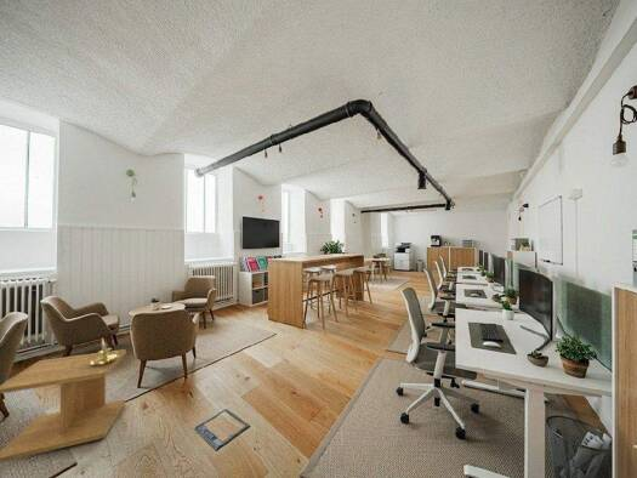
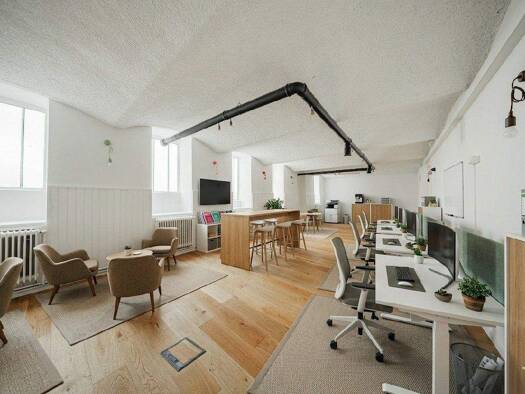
- side table [0,348,127,463]
- candle holder [86,337,120,365]
